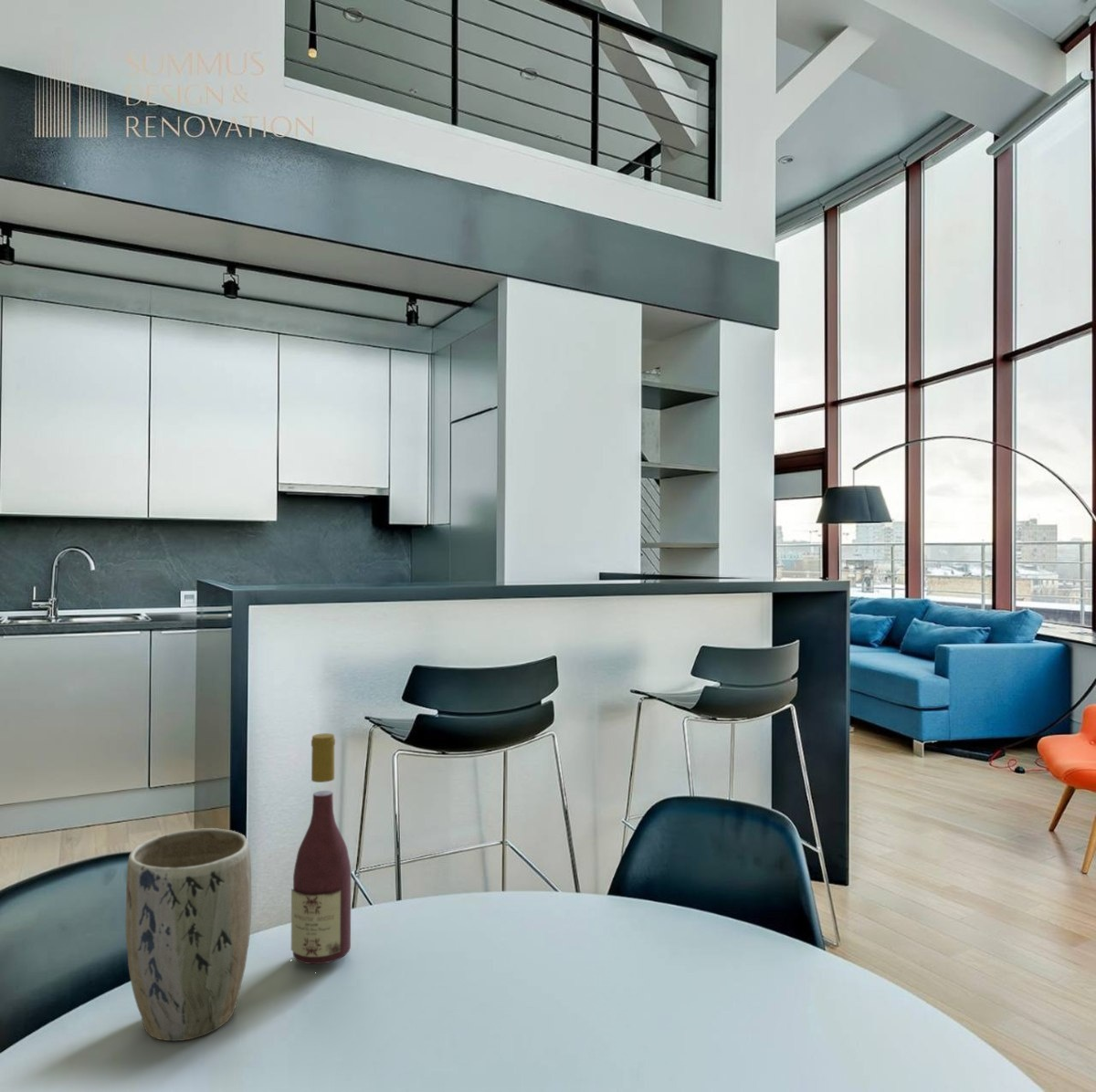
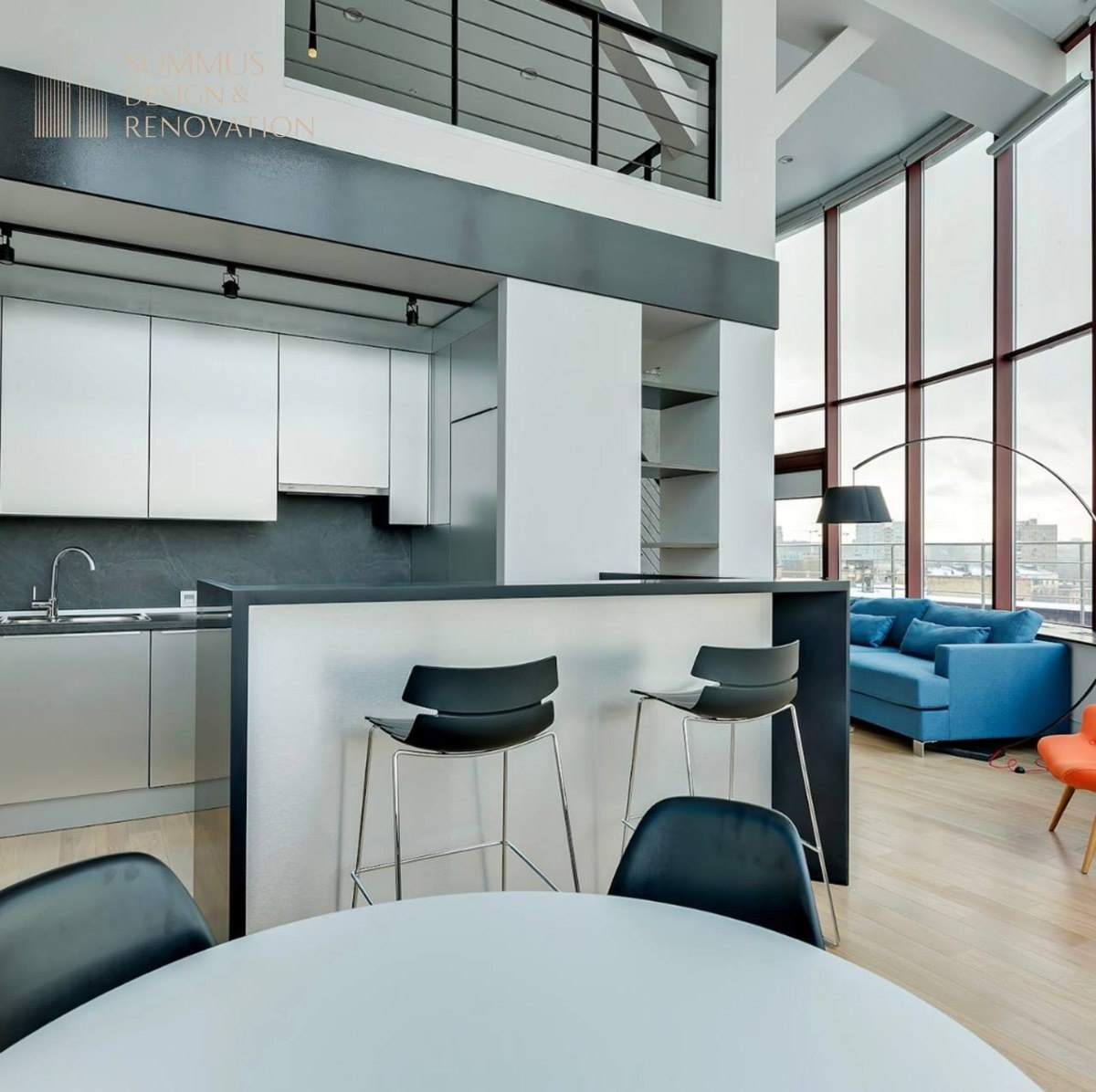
- wine bottle [290,732,352,965]
- plant pot [124,827,252,1042]
